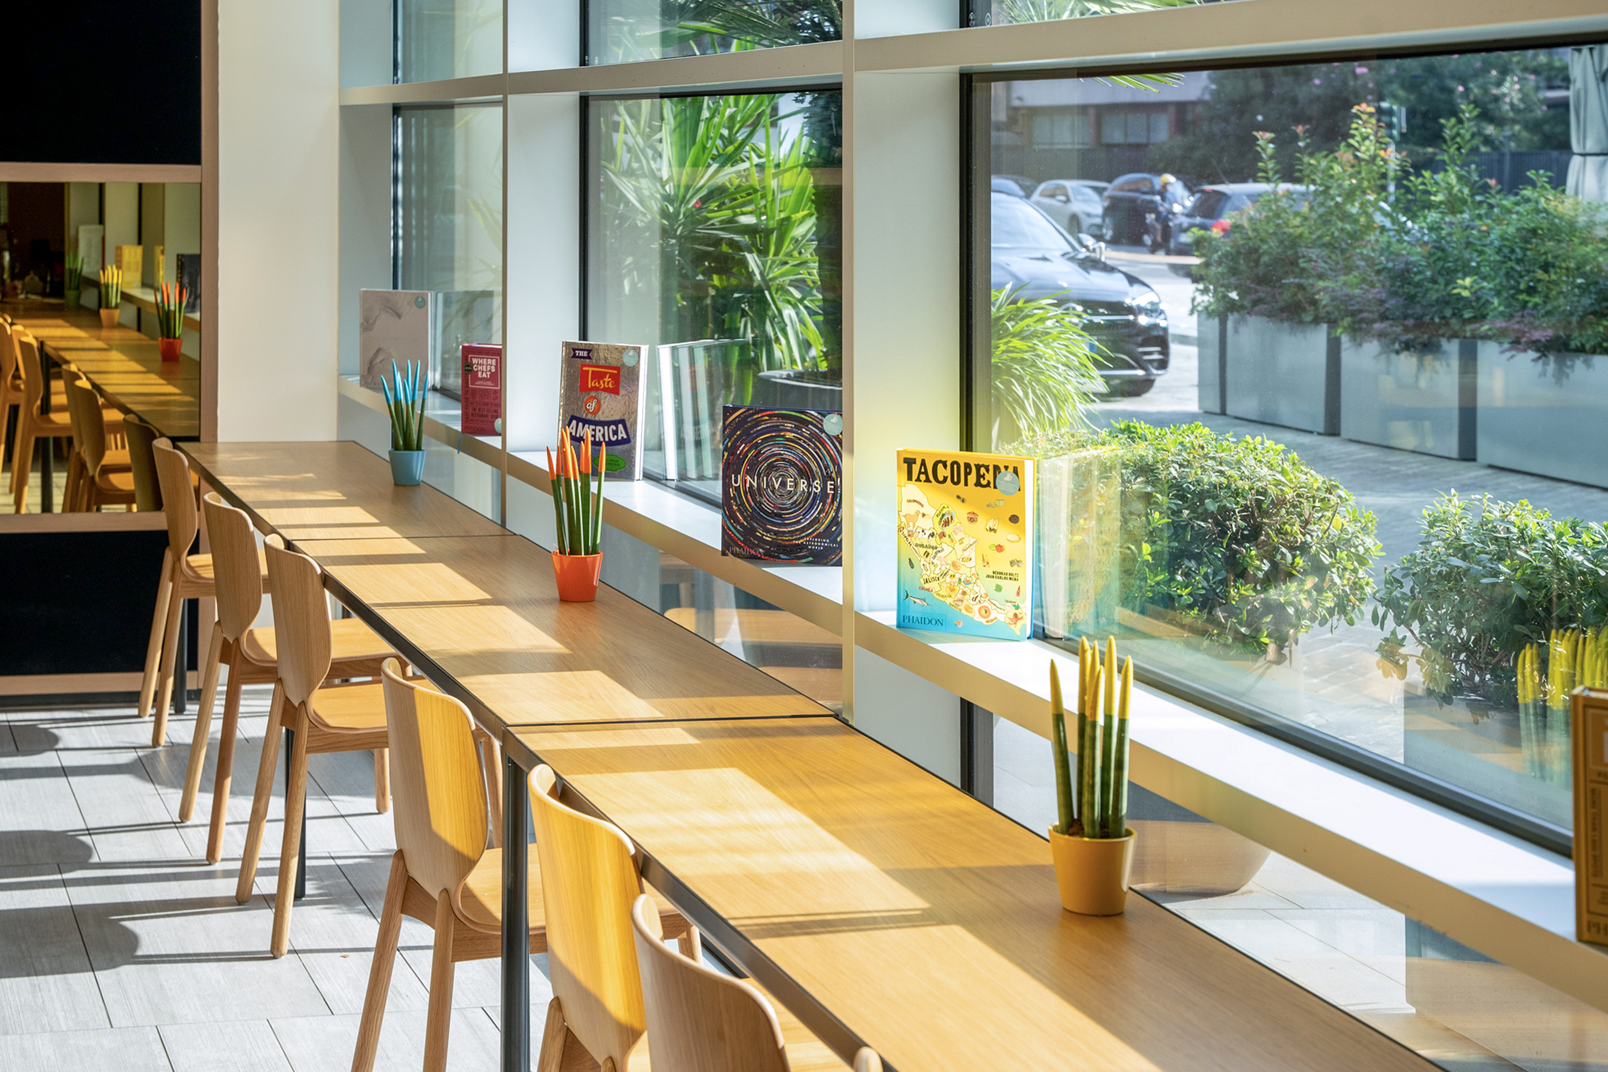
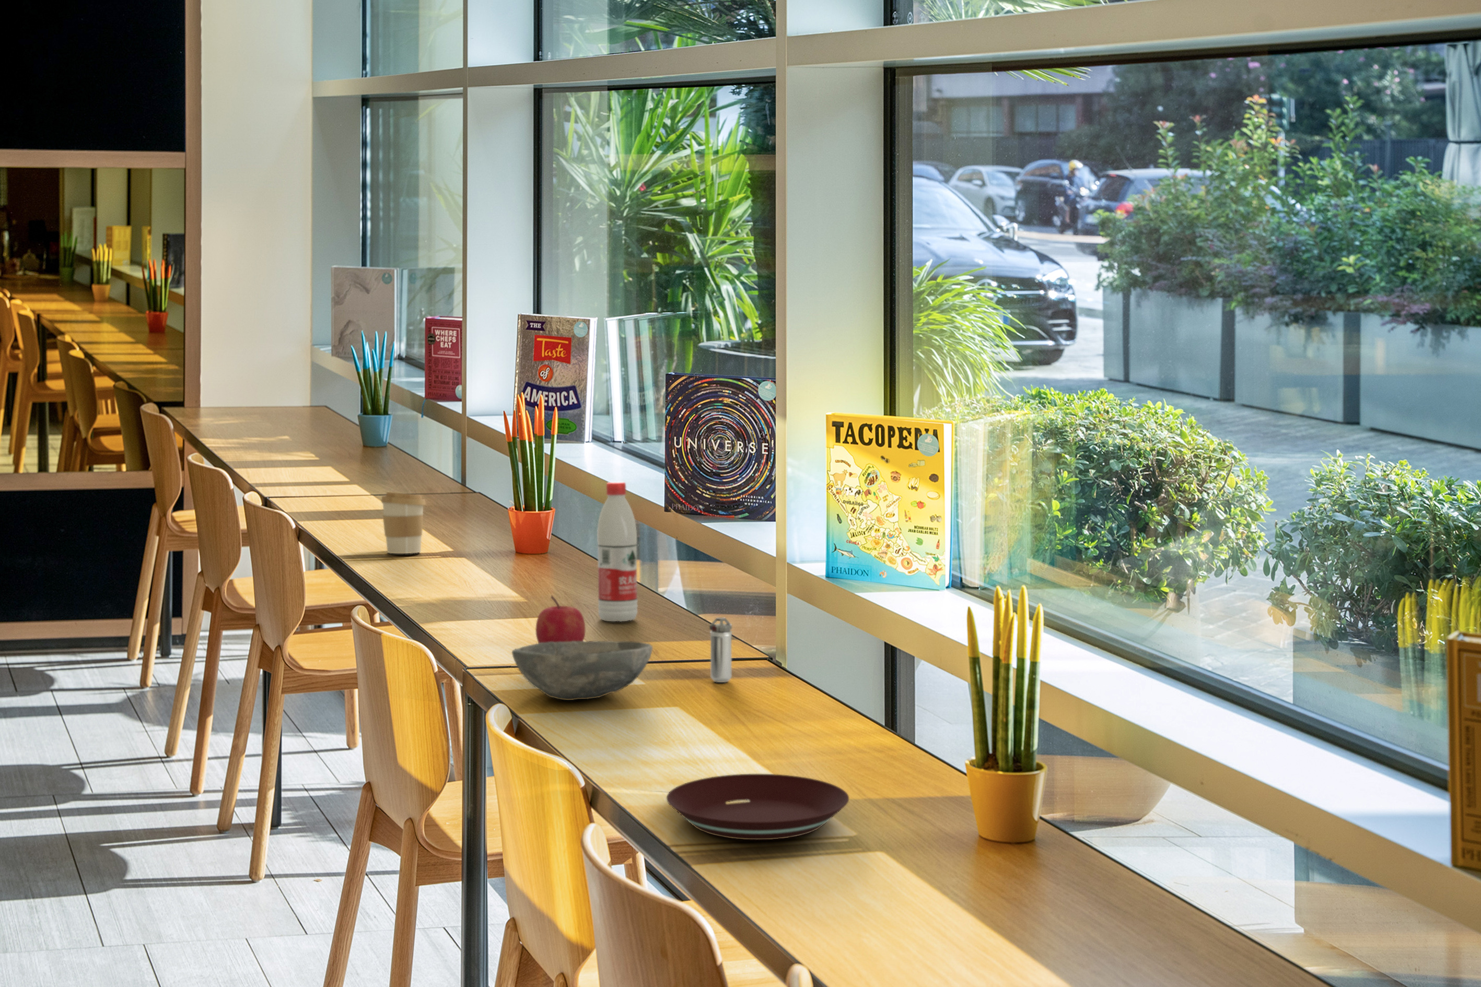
+ coffee cup [380,491,426,554]
+ bowl [511,641,653,701]
+ water bottle [596,481,638,622]
+ shaker [709,617,733,683]
+ apple [534,595,586,643]
+ plate [666,773,850,840]
